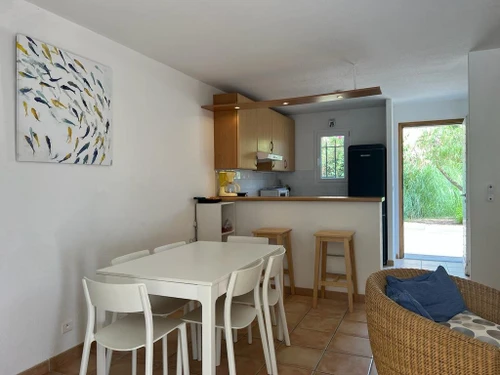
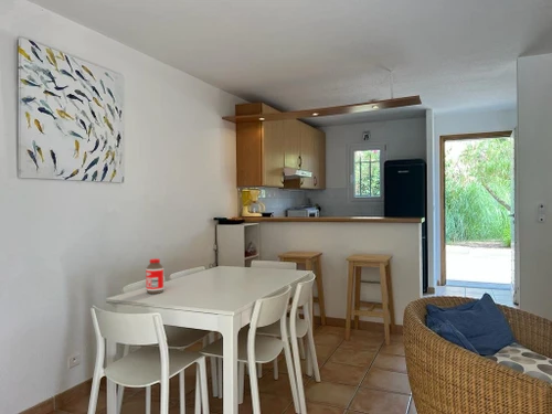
+ bottle [145,257,164,295]
